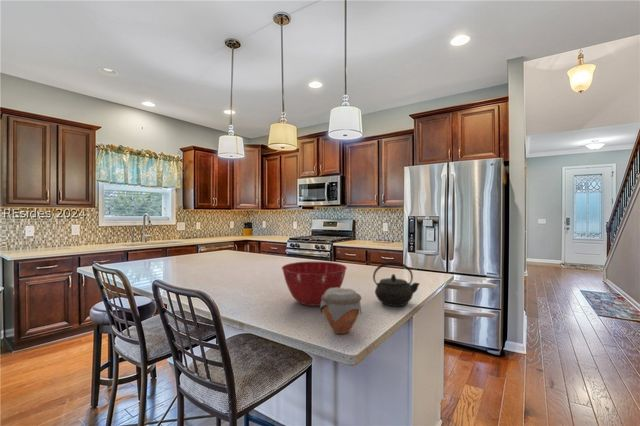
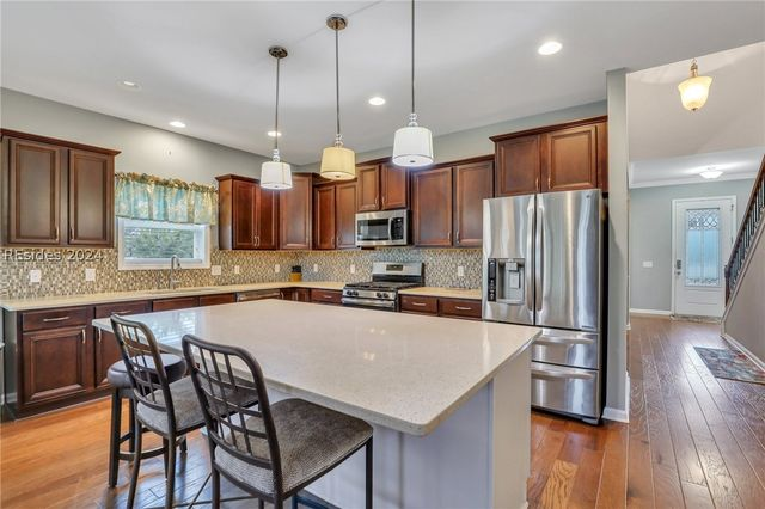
- kettle [372,261,421,307]
- jar [319,287,362,335]
- mixing bowl [281,260,348,307]
